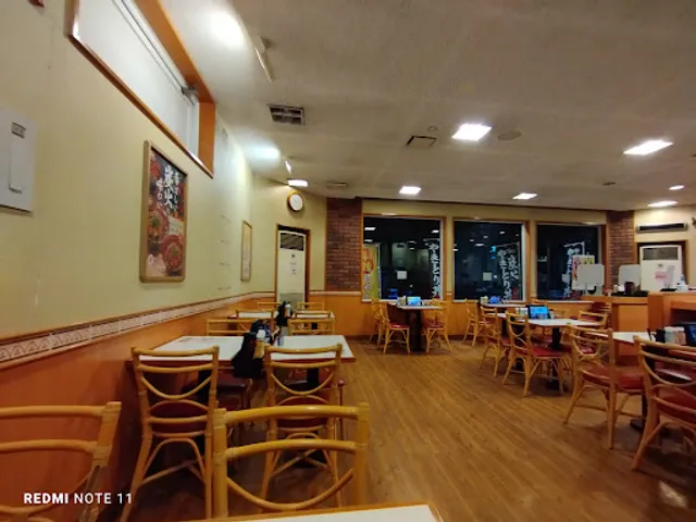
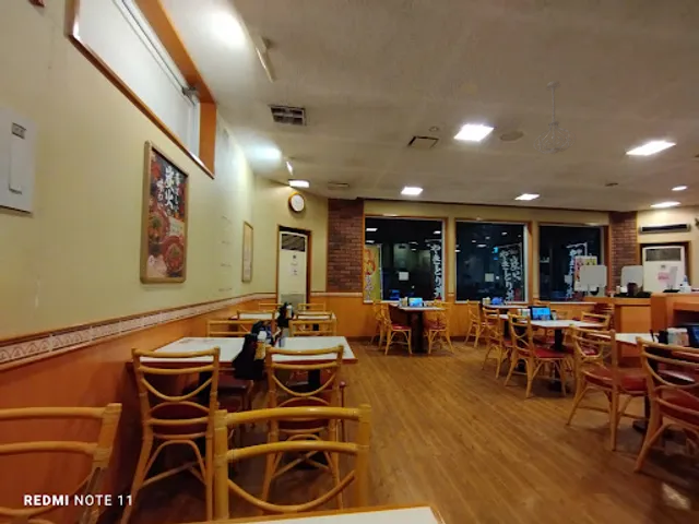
+ ceiling light fixture [533,80,577,155]
